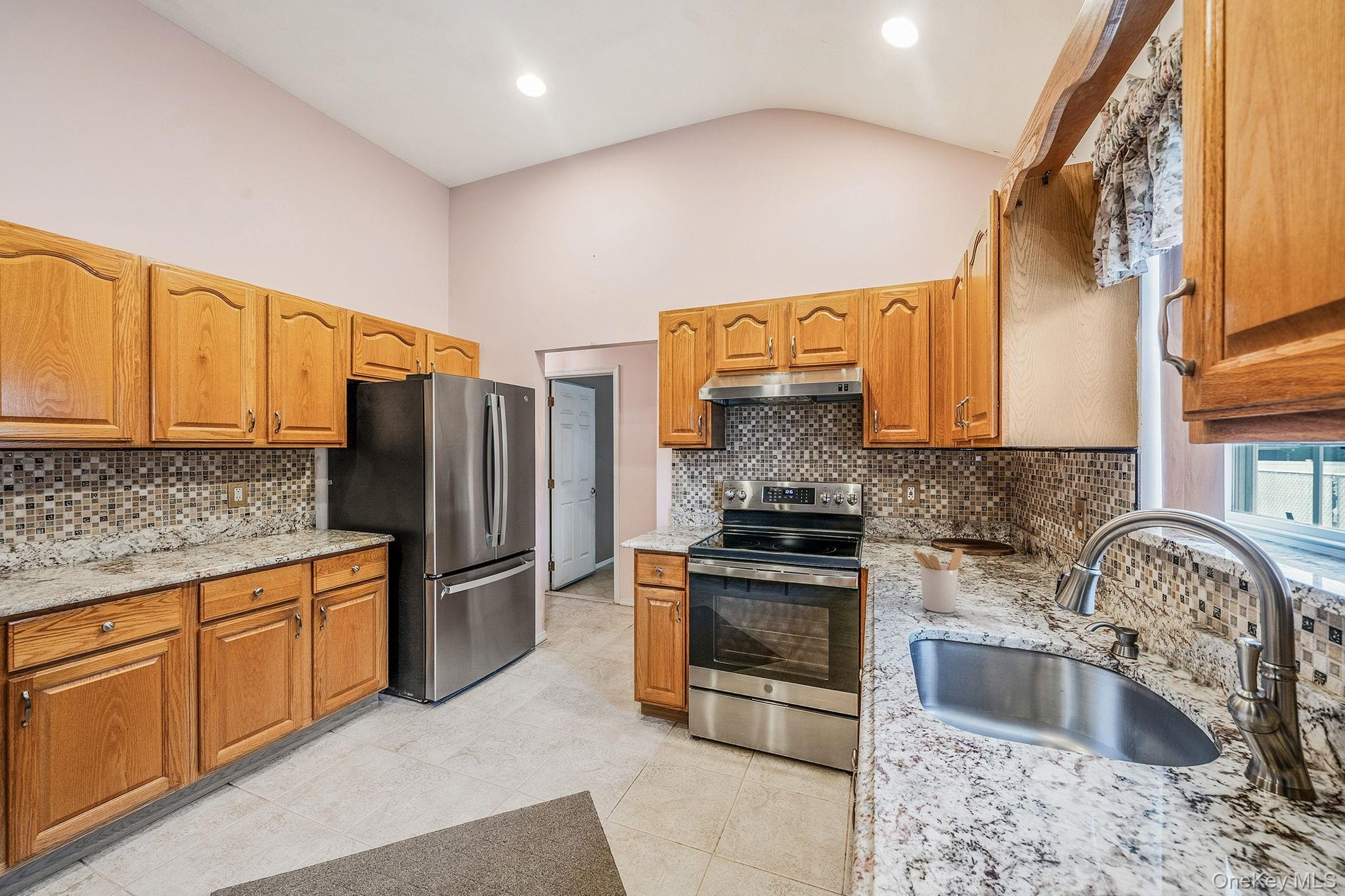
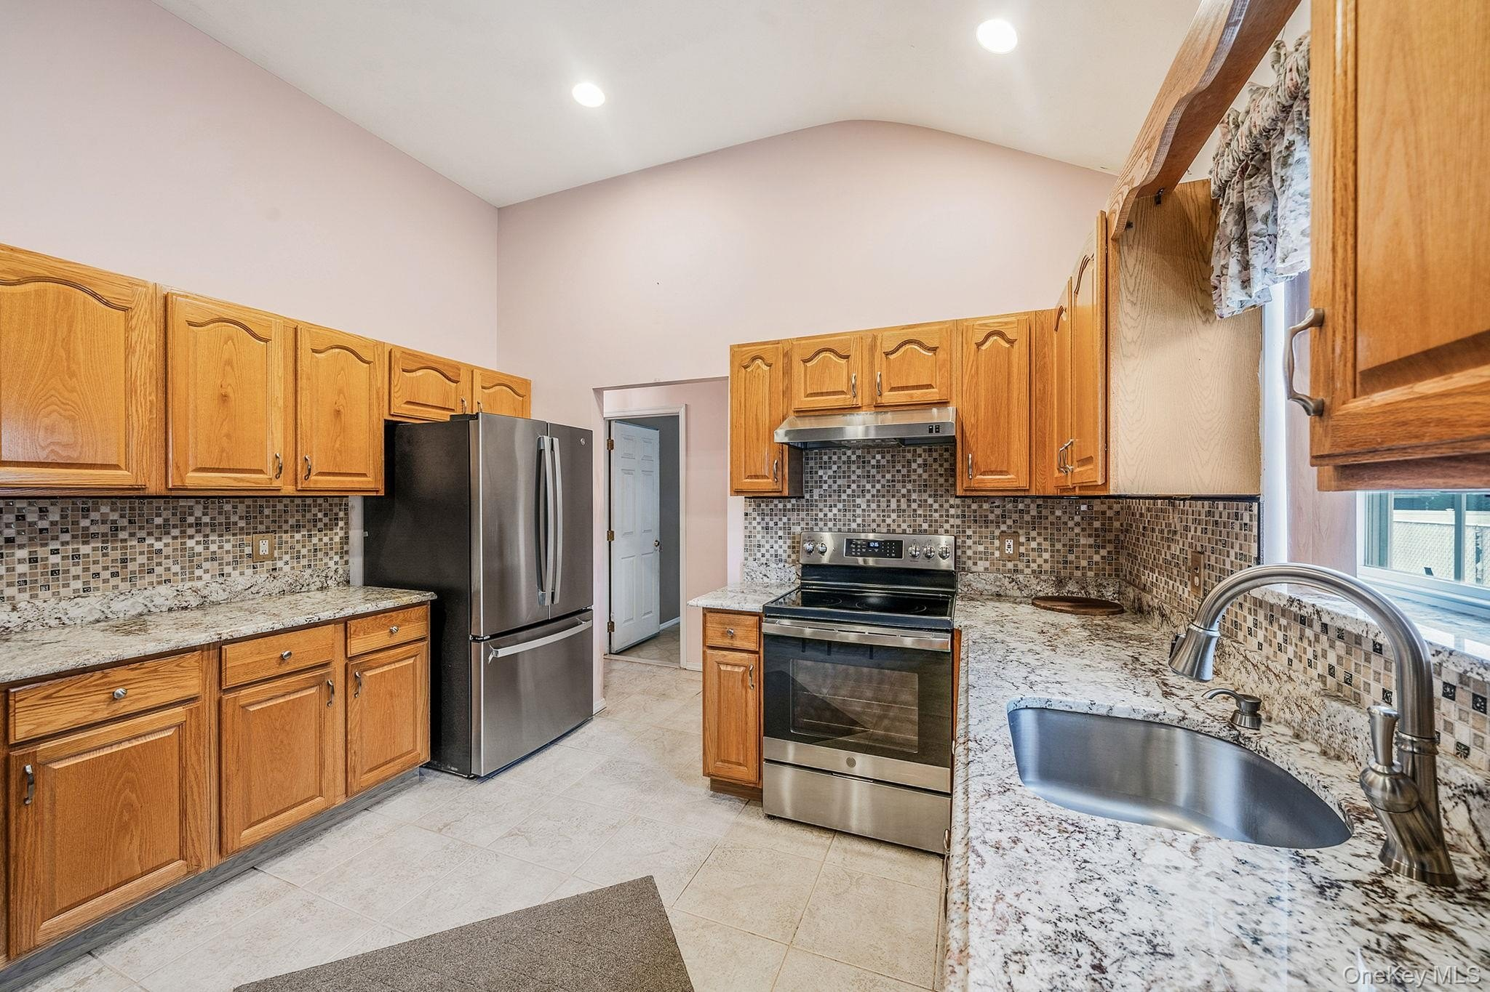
- utensil holder [912,549,963,614]
